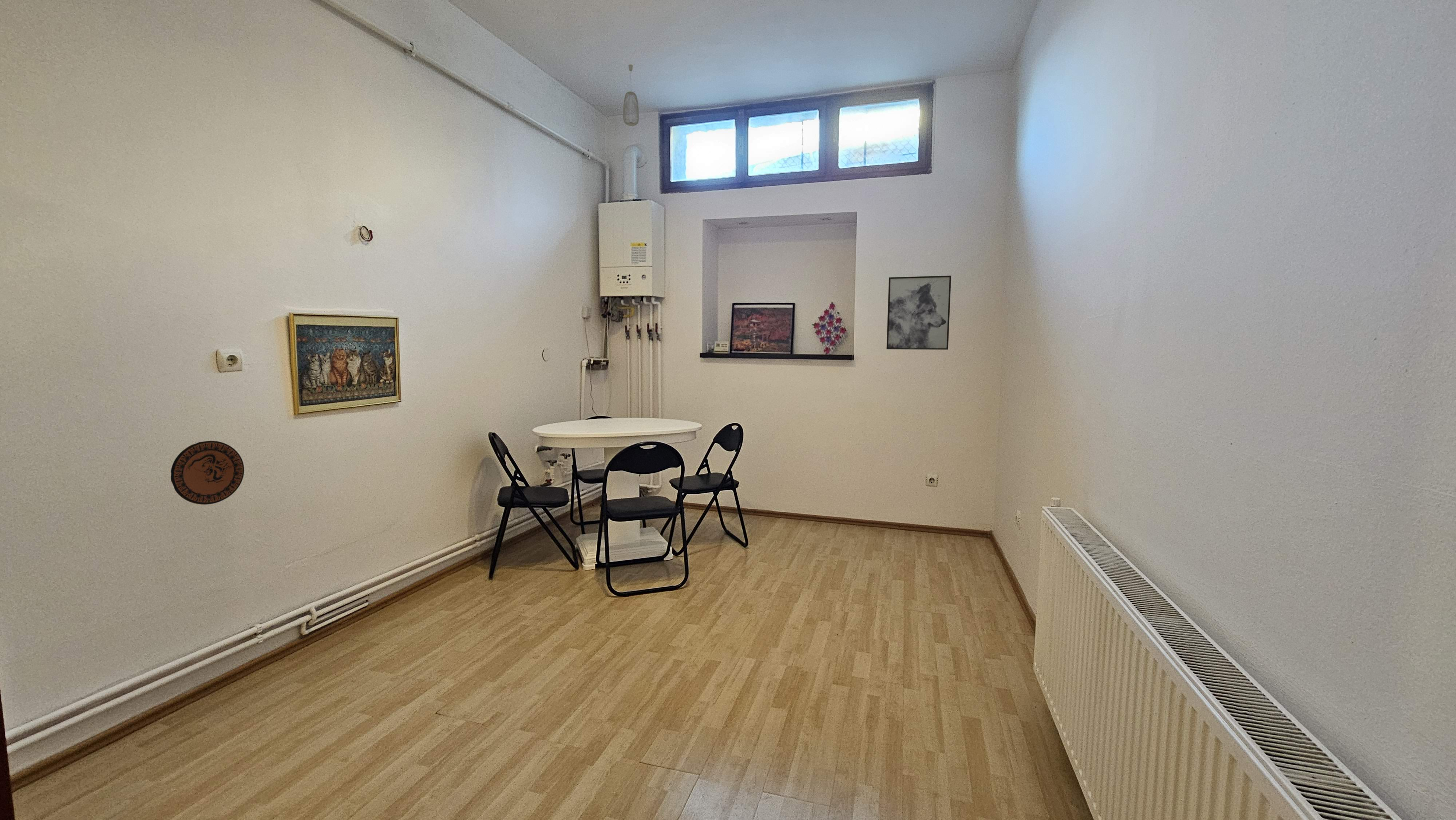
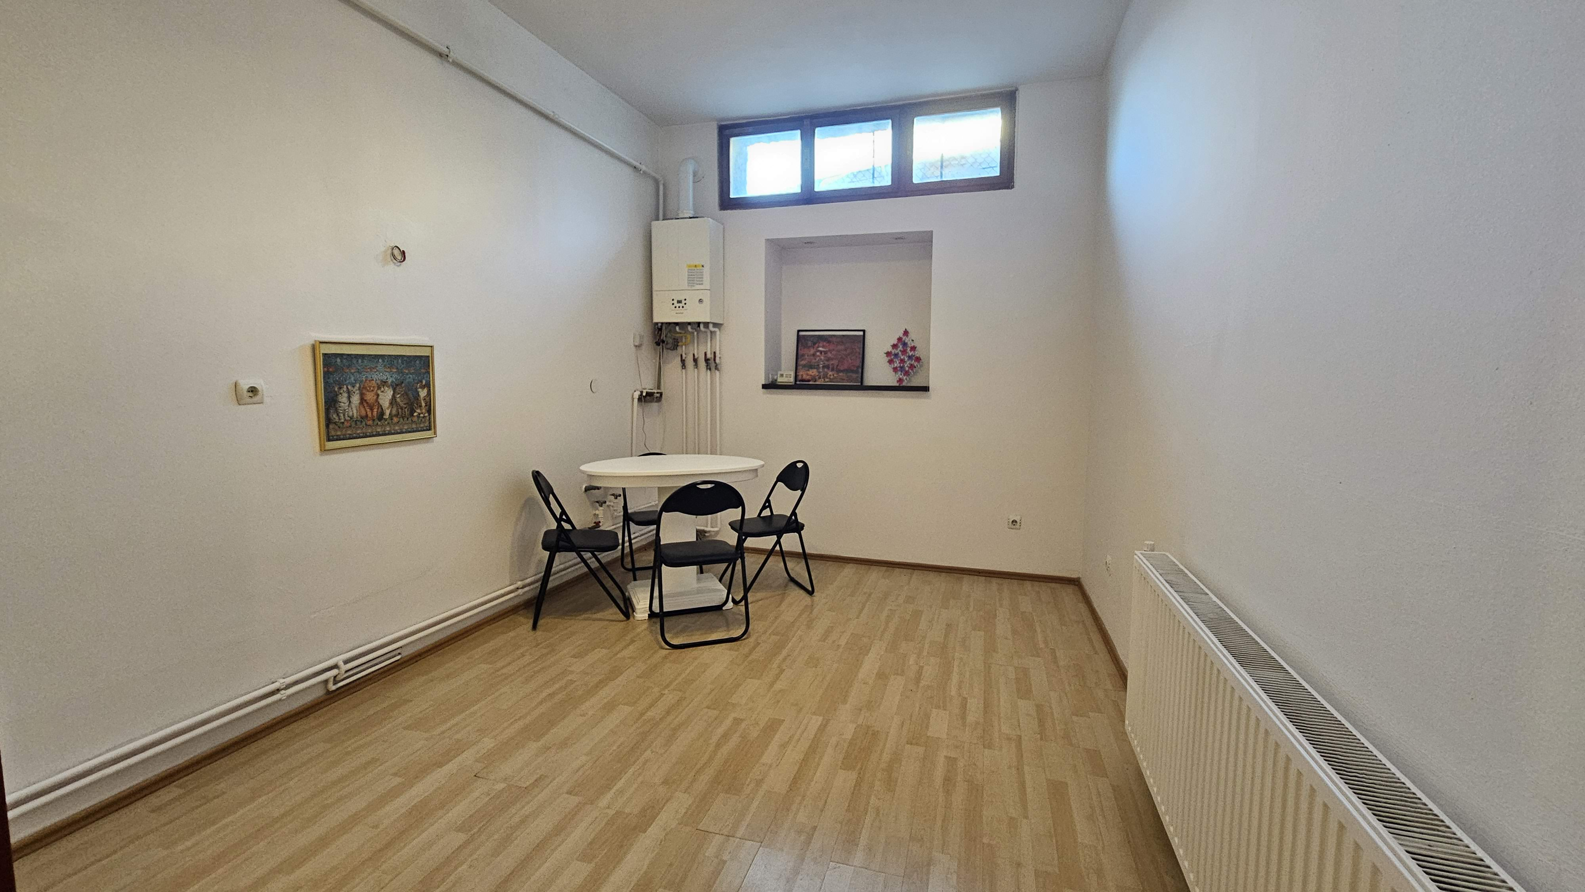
- pendant light [623,64,639,127]
- wall art [886,275,951,350]
- decorative plate [170,441,245,505]
